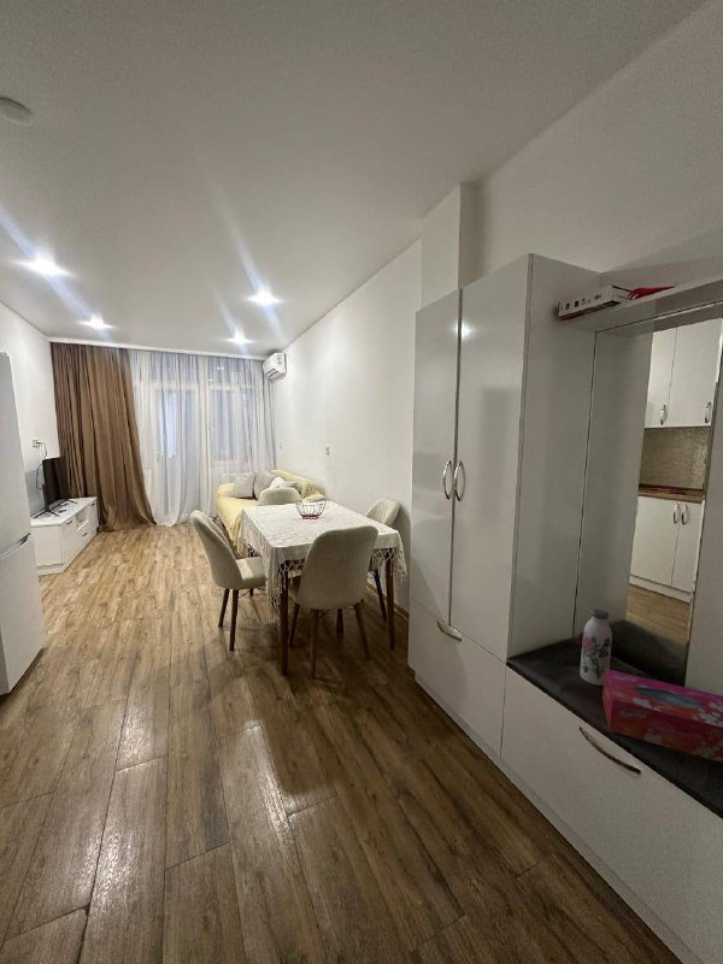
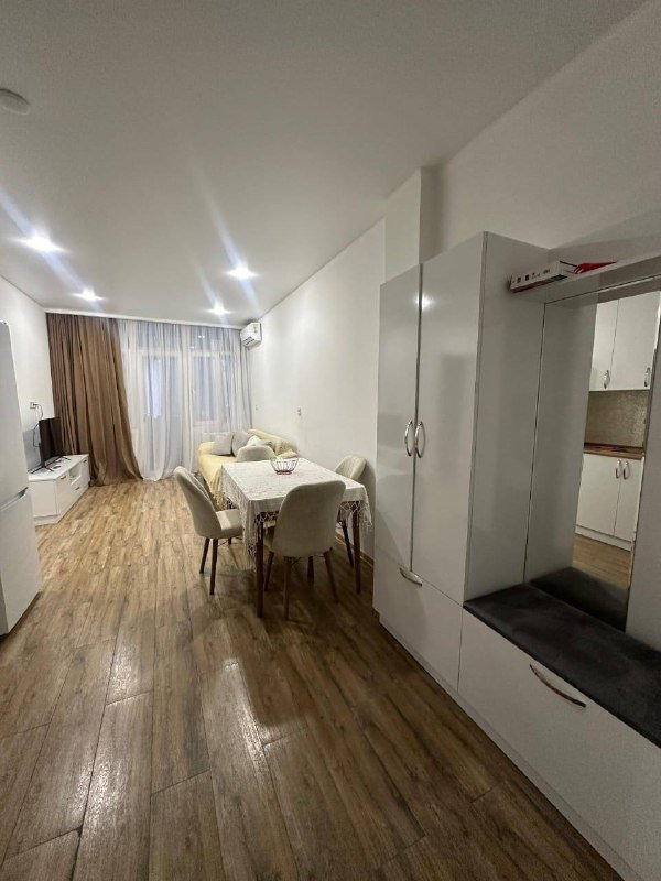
- water bottle [580,607,613,687]
- tissue box [601,669,723,763]
